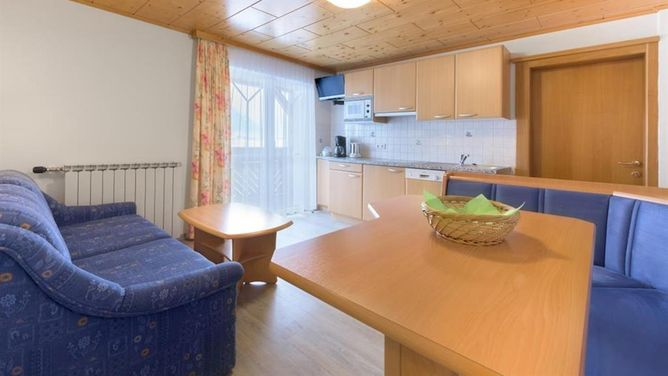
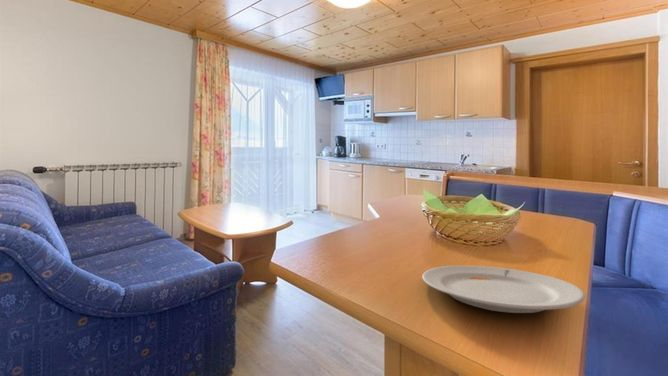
+ chinaware [421,265,586,314]
